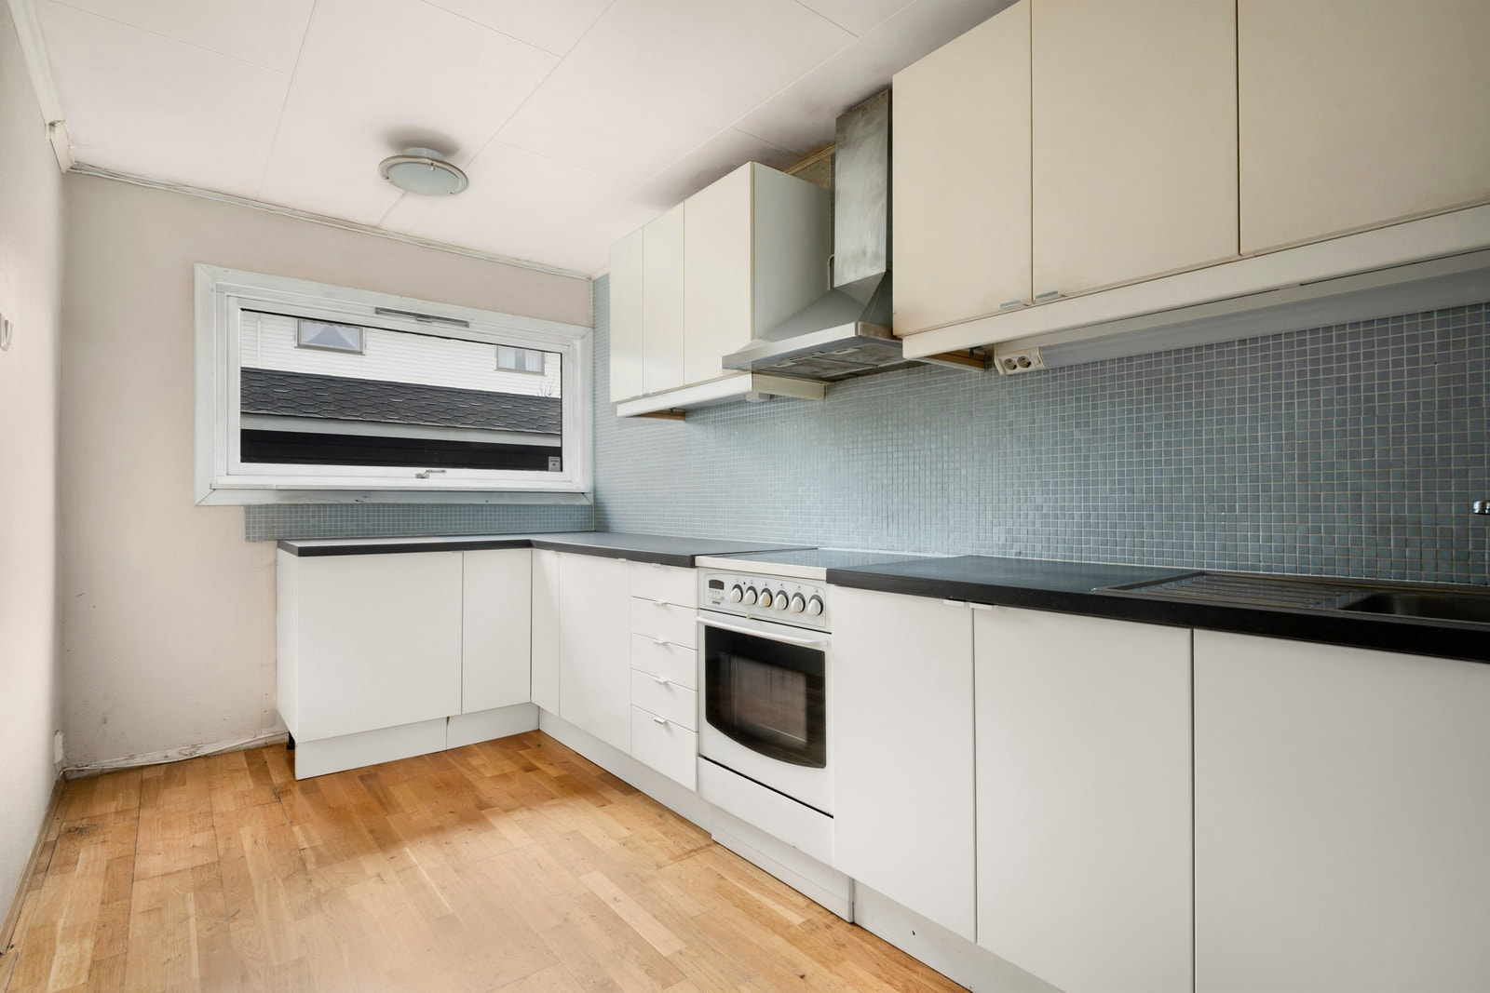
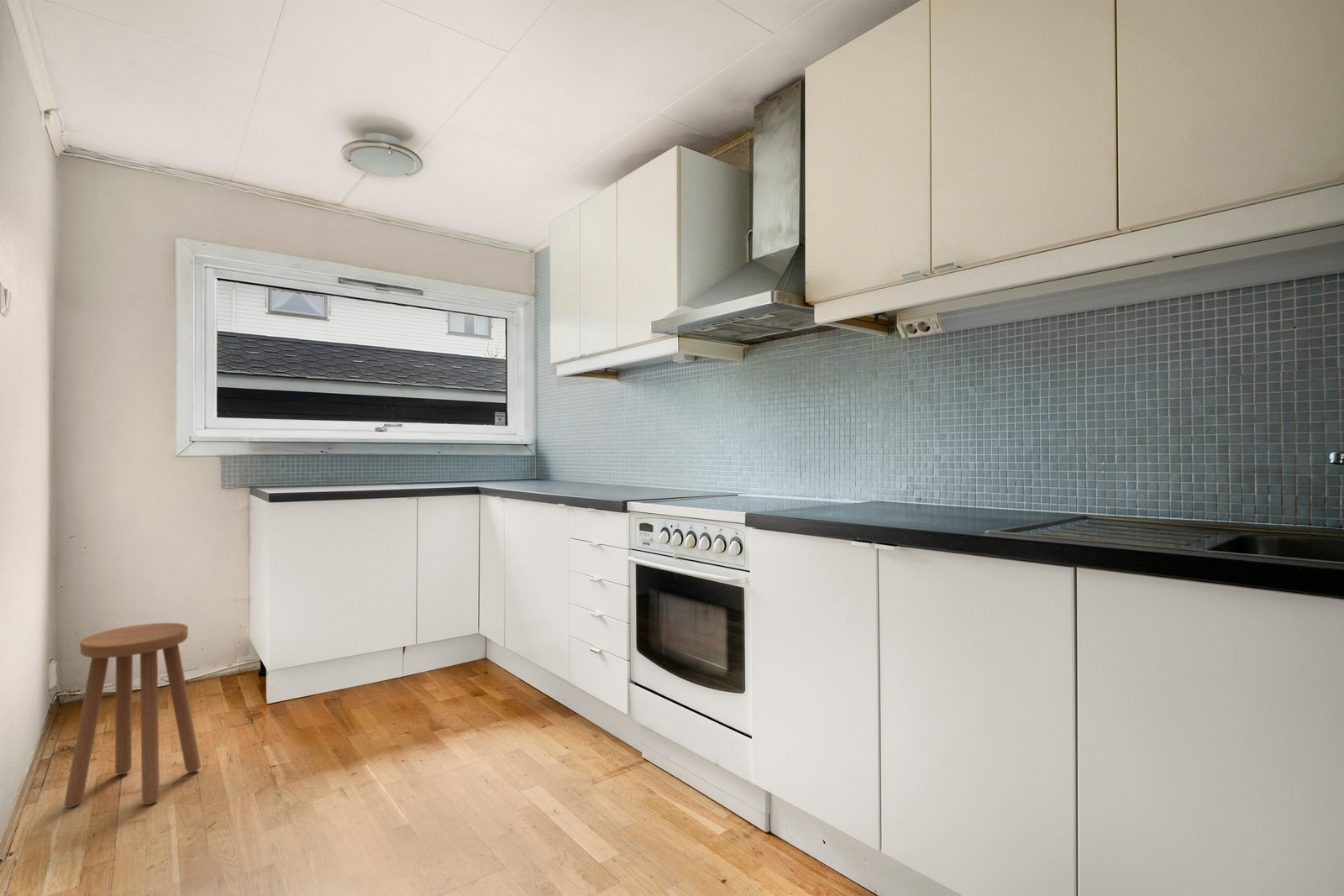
+ stool [64,622,202,809]
